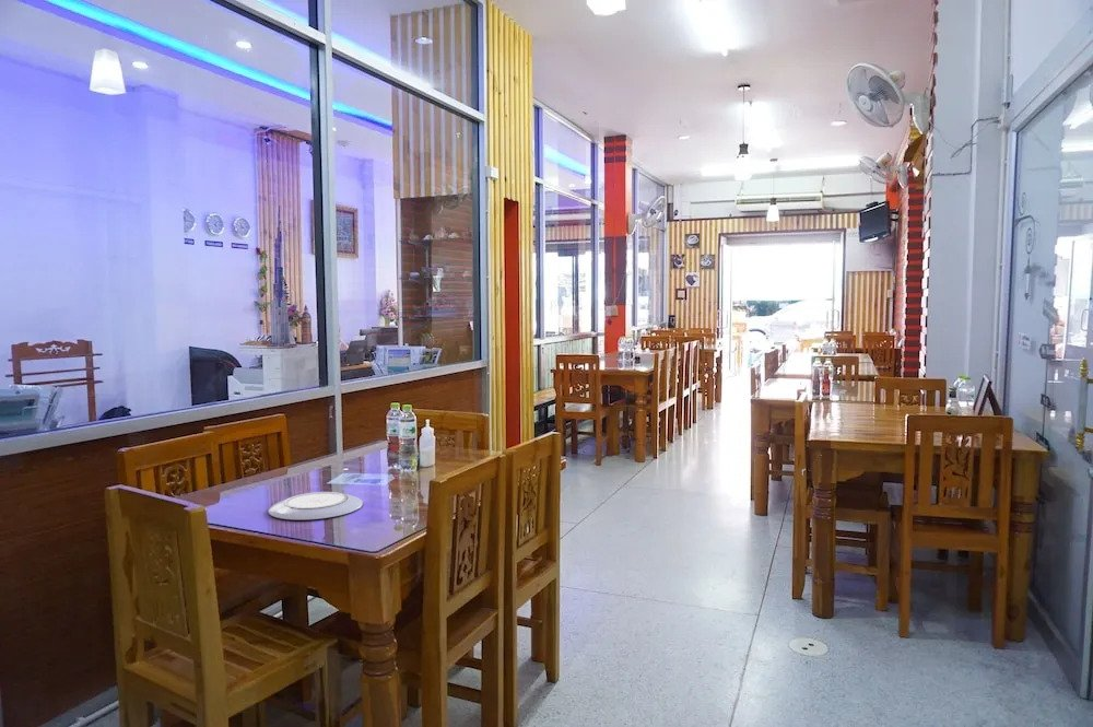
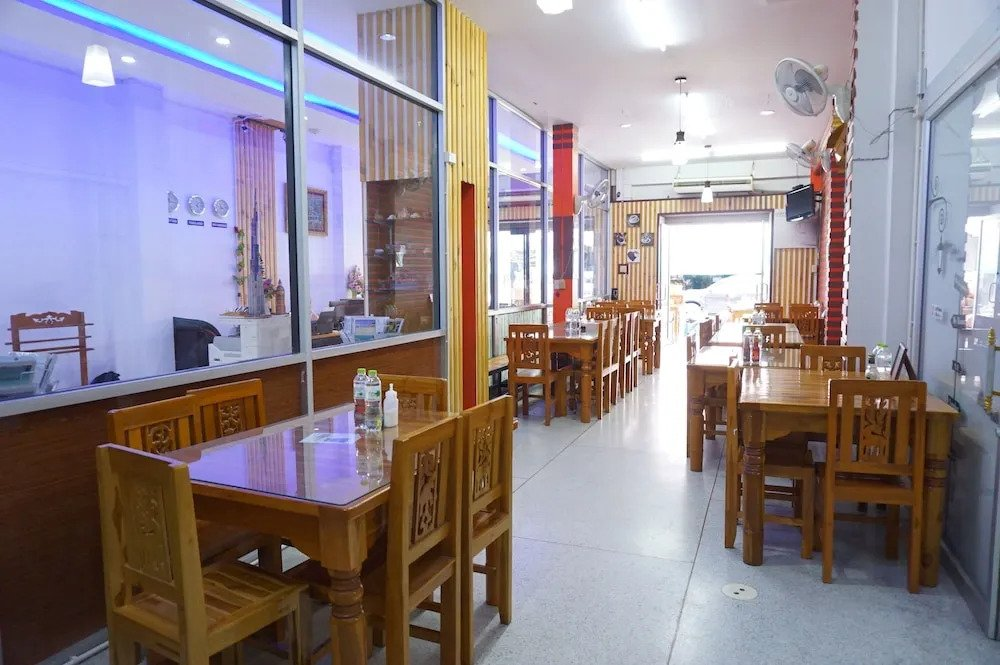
- plate [267,491,364,521]
